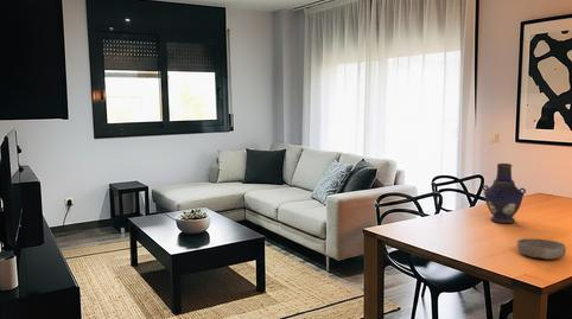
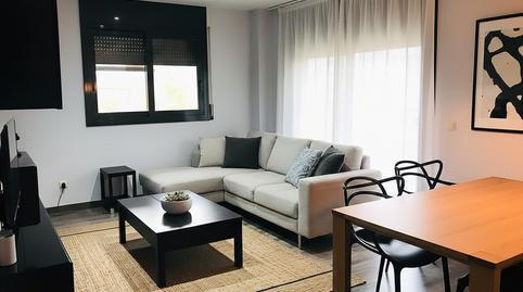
- bowl [516,237,567,261]
- vase [482,162,527,224]
